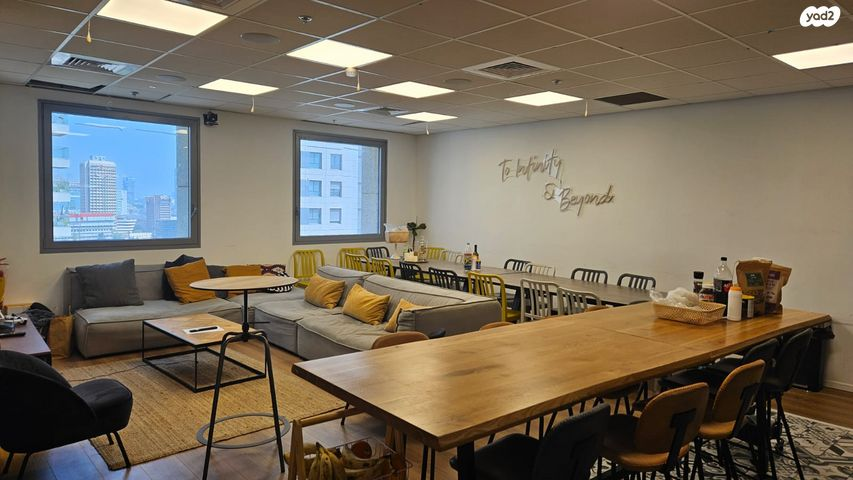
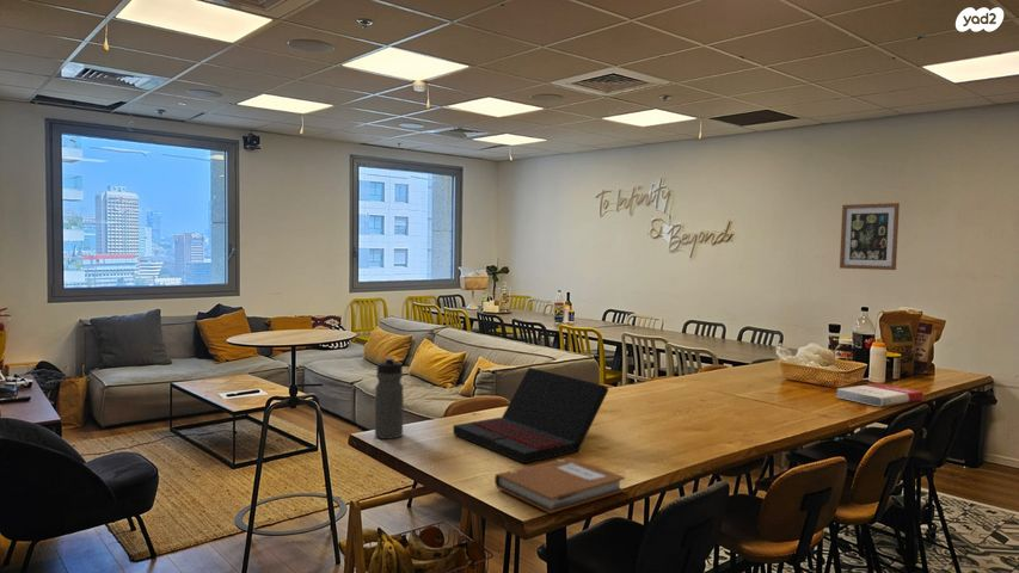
+ notebook [493,456,626,515]
+ water bottle [374,356,405,439]
+ wall art [839,202,901,271]
+ laptop [452,366,610,464]
+ book [835,382,925,408]
